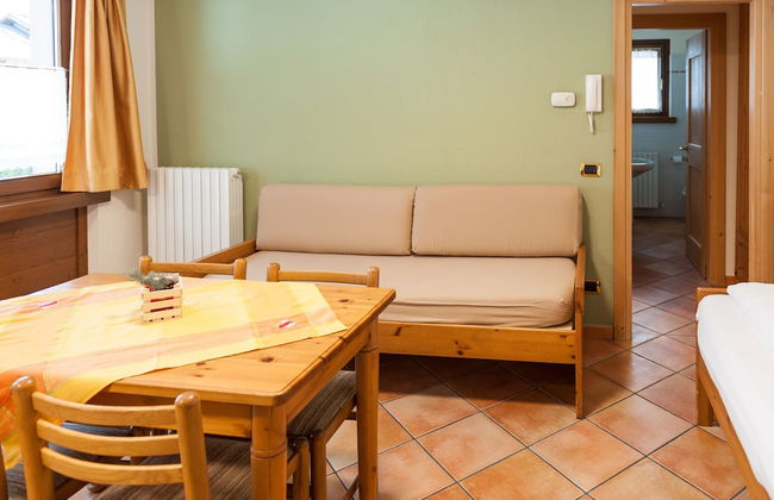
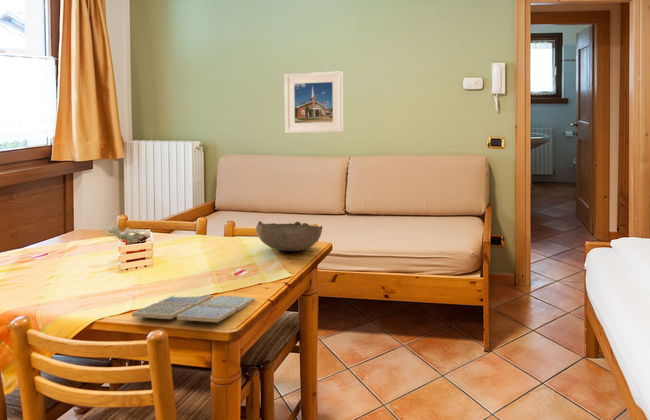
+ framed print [284,70,344,134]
+ drink coaster [131,294,255,323]
+ bowl [255,220,323,252]
